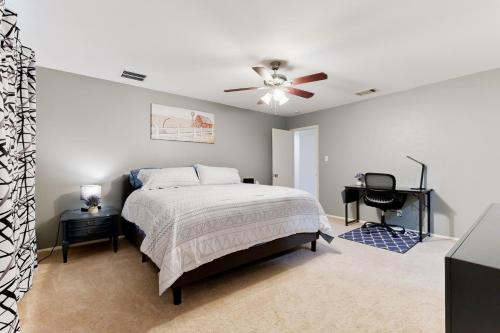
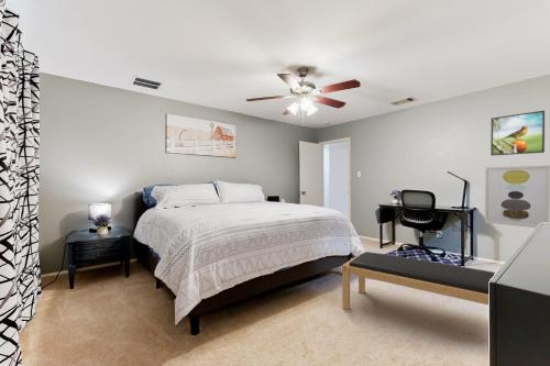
+ wall art [484,165,550,229]
+ bench [341,251,496,311]
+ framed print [490,110,546,157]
